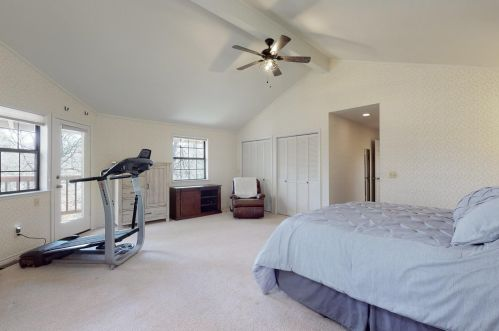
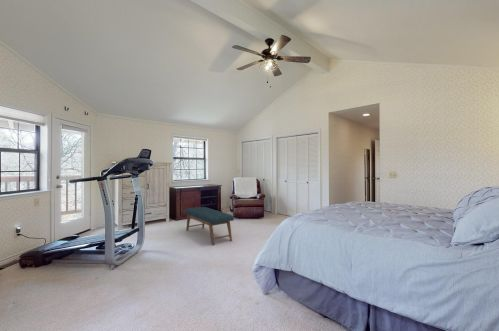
+ bench [184,206,235,246]
